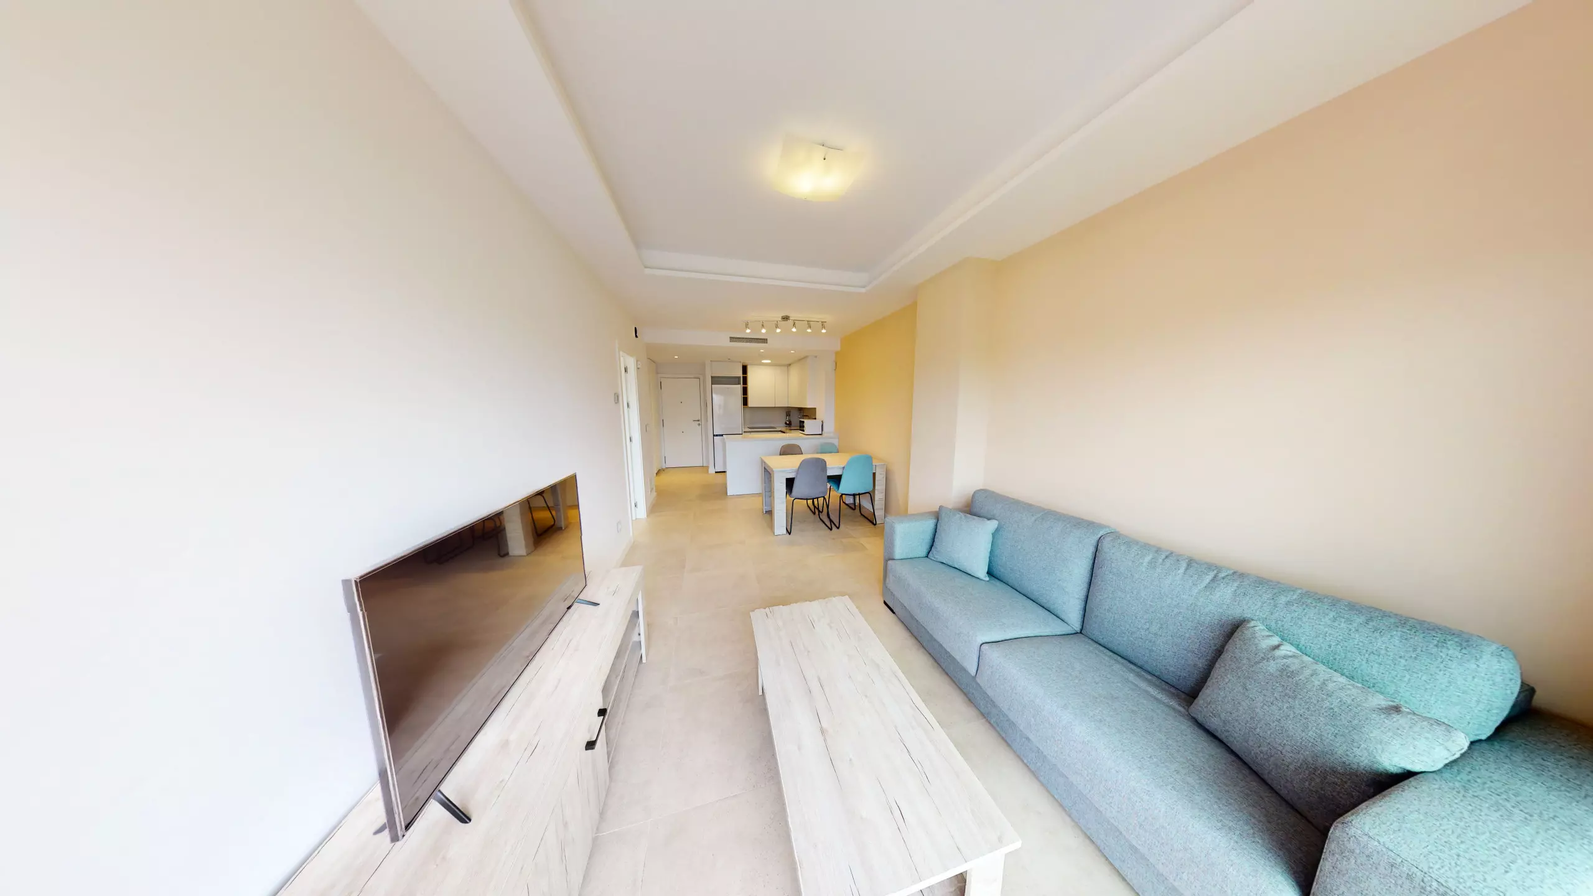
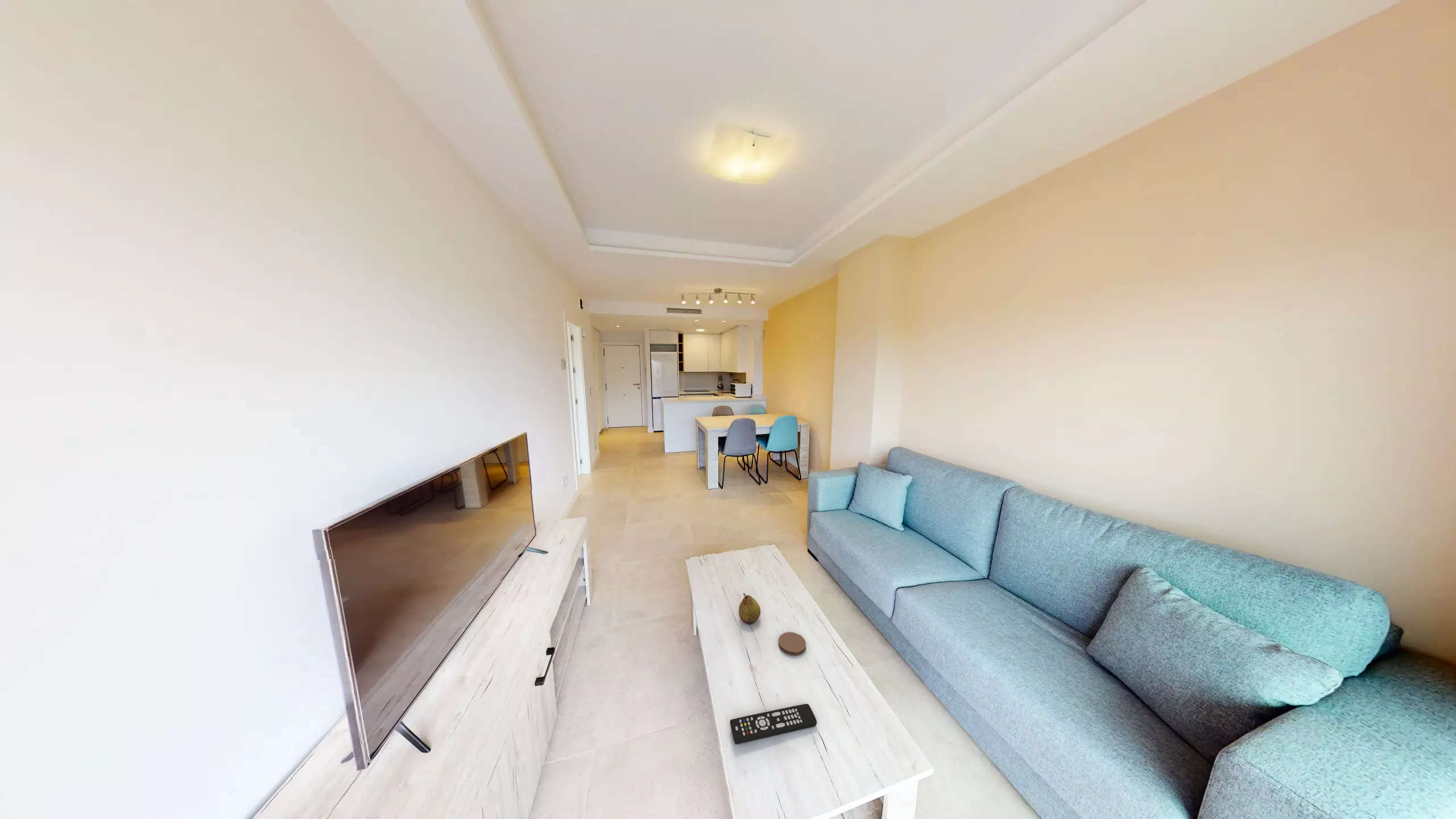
+ fruit [738,593,761,625]
+ coaster [778,632,806,656]
+ remote control [729,703,817,744]
